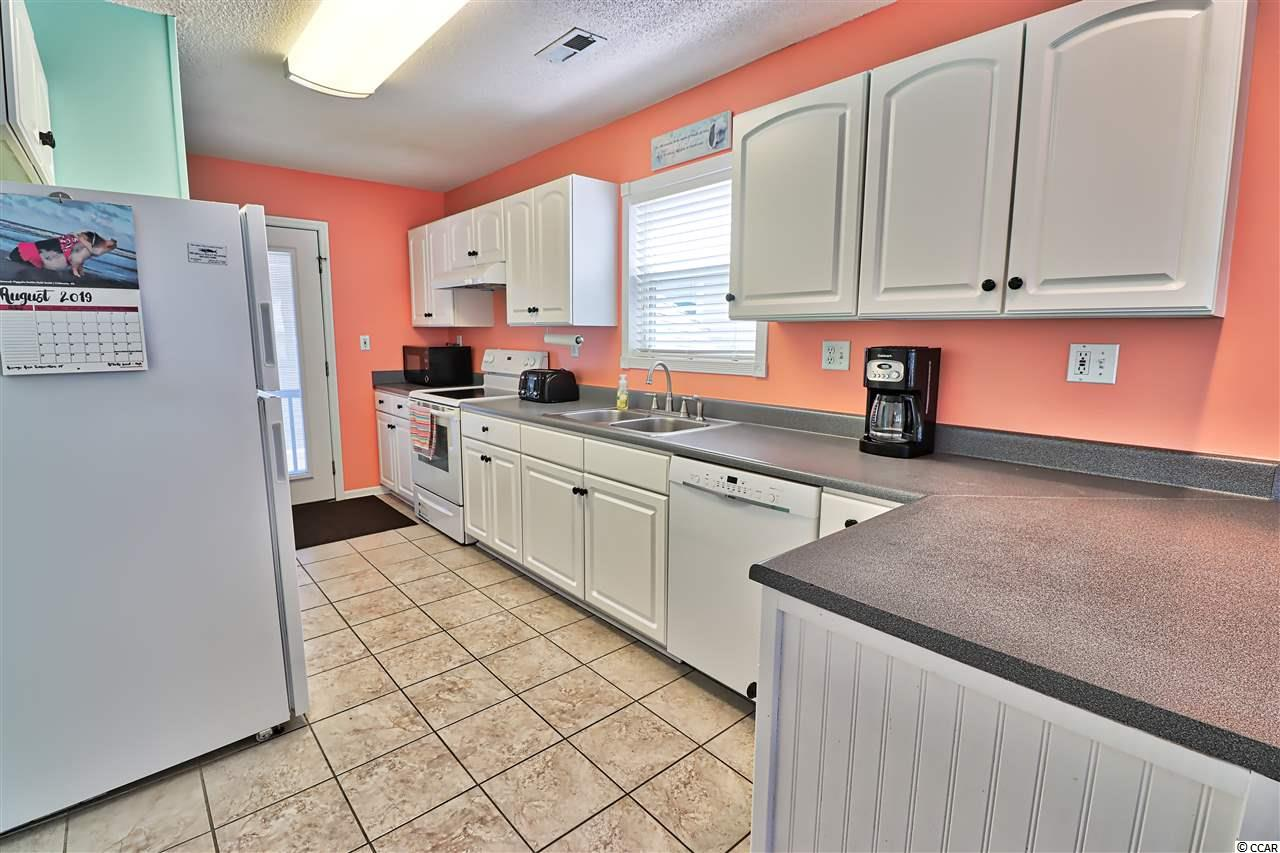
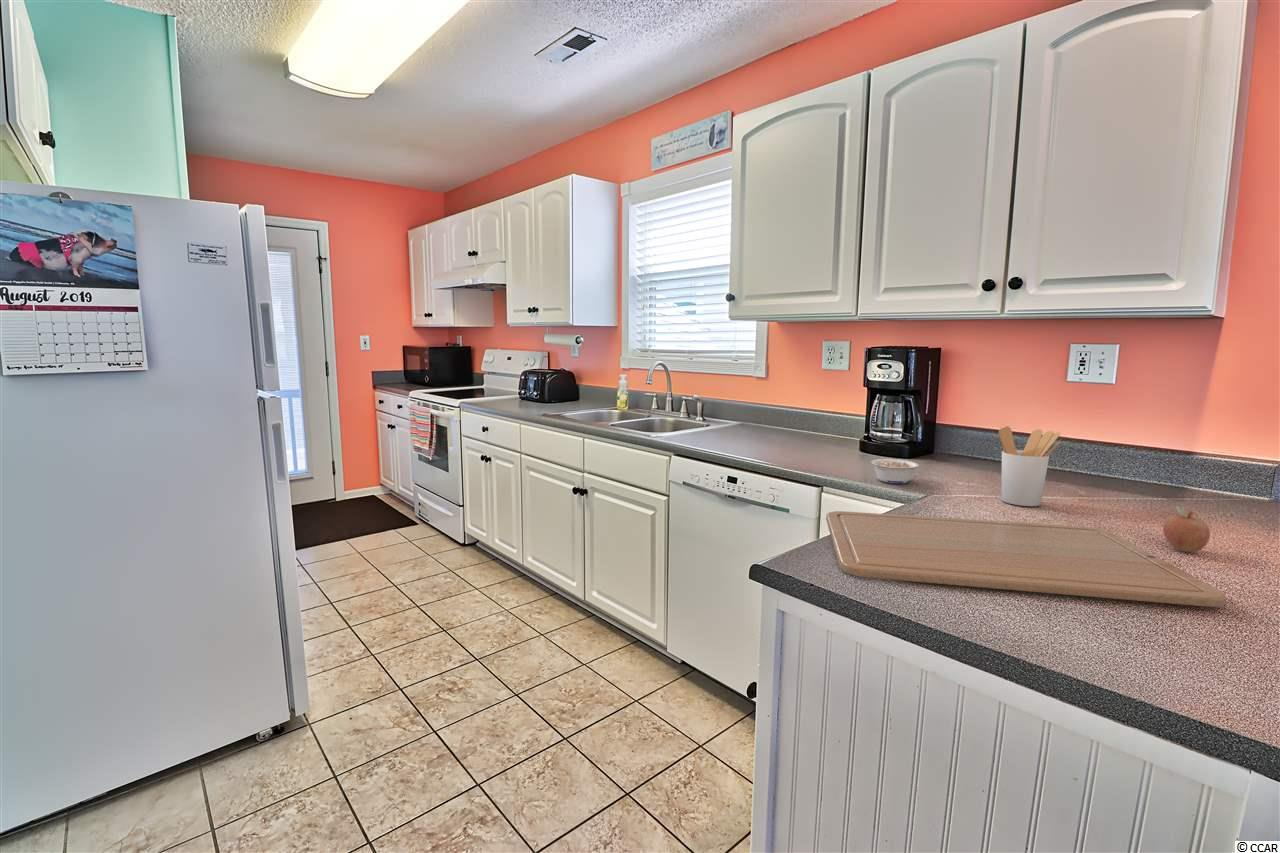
+ legume [870,458,920,484]
+ chopping board [825,510,1227,608]
+ fruit [1162,505,1211,553]
+ utensil holder [998,425,1062,507]
